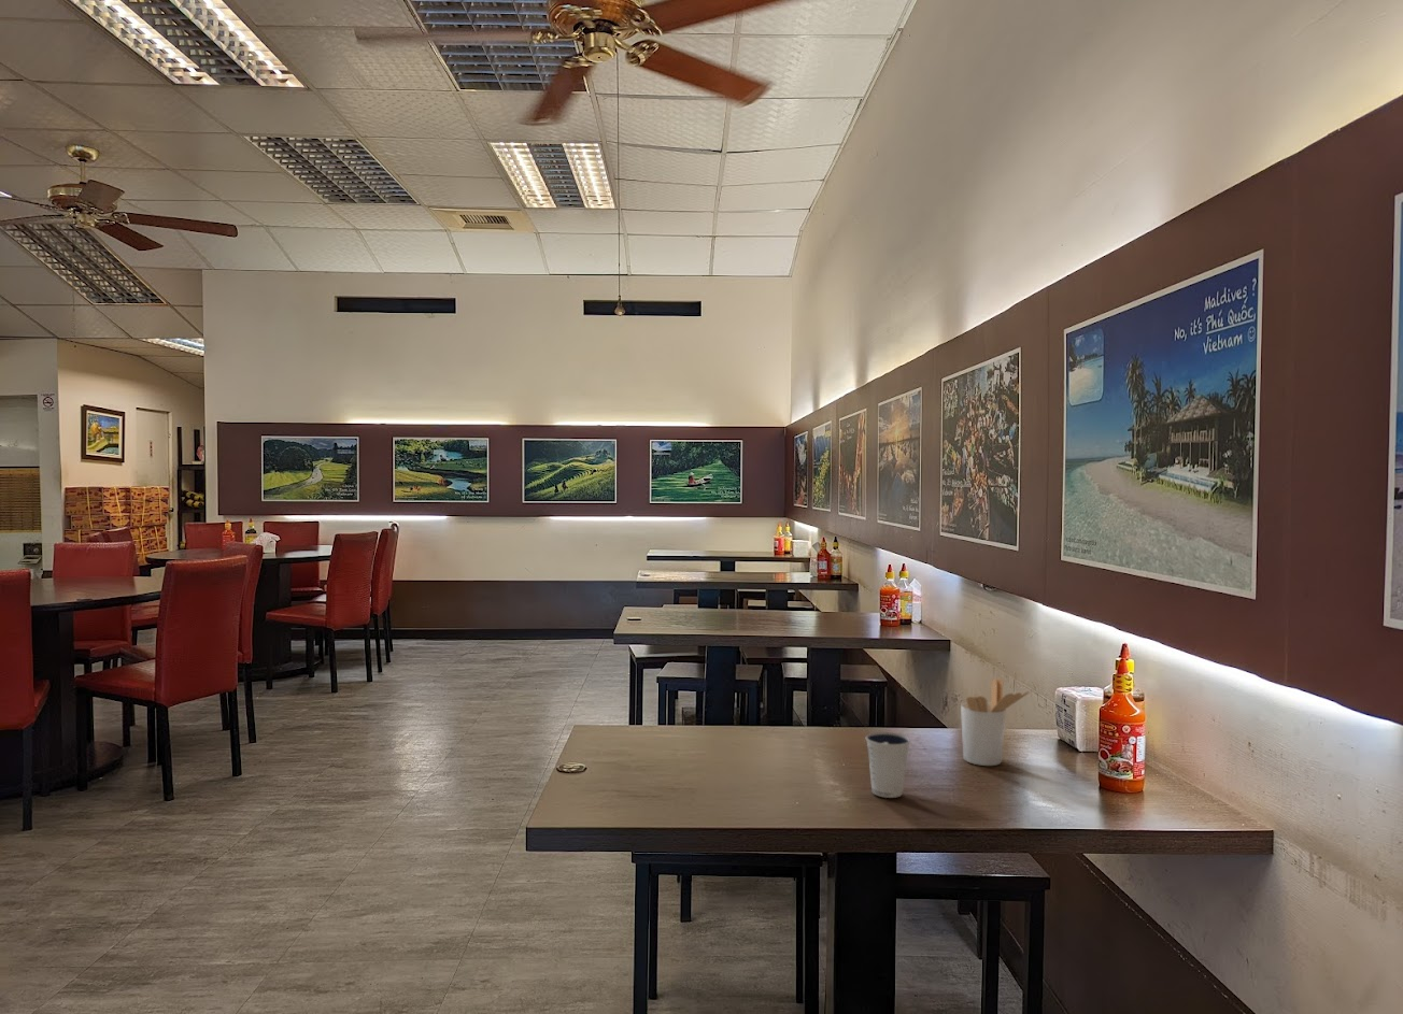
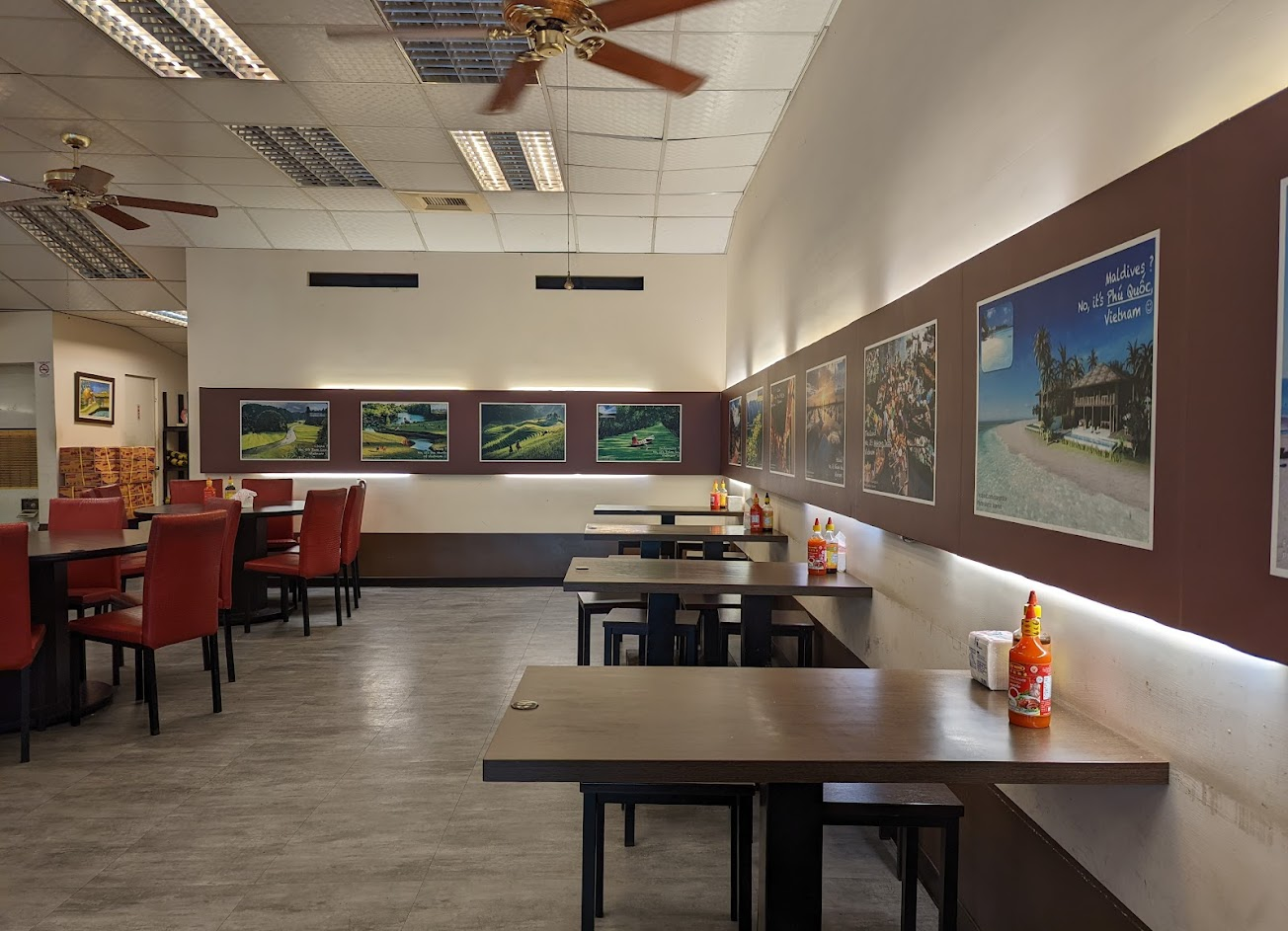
- dixie cup [865,731,912,799]
- utensil holder [960,677,1030,767]
